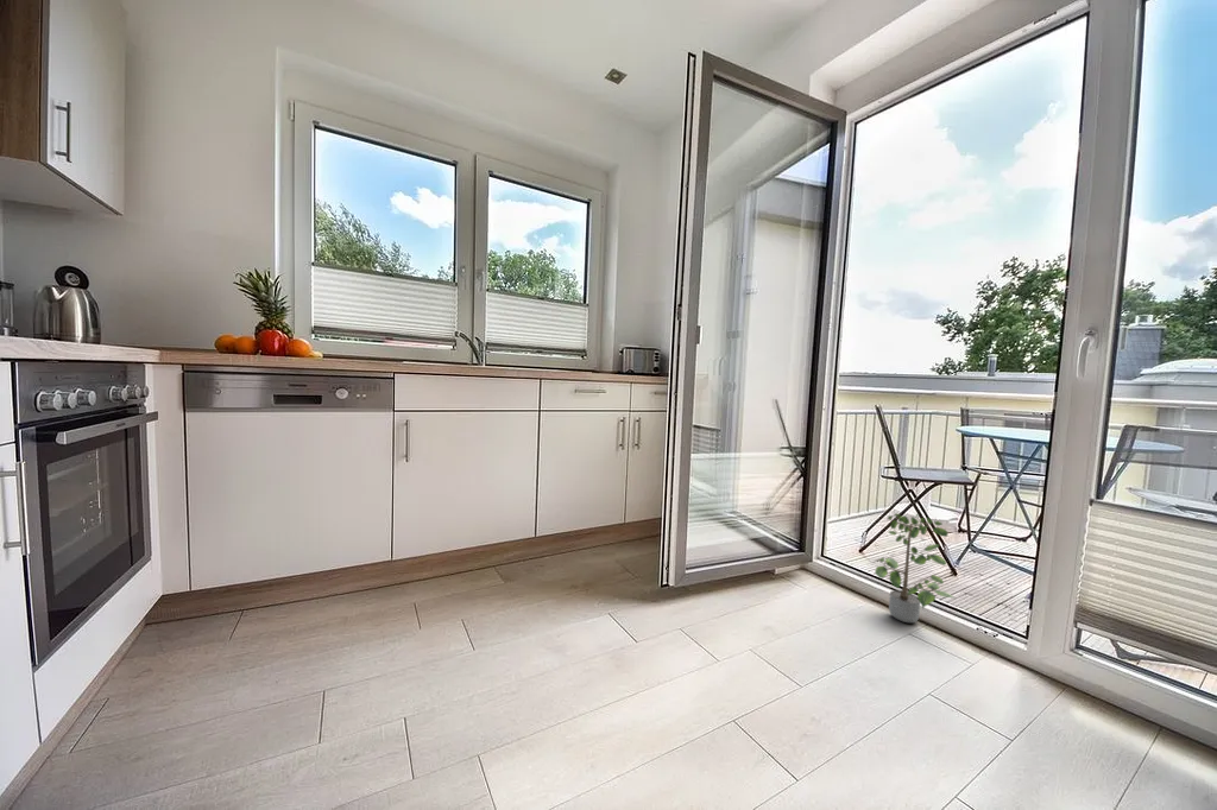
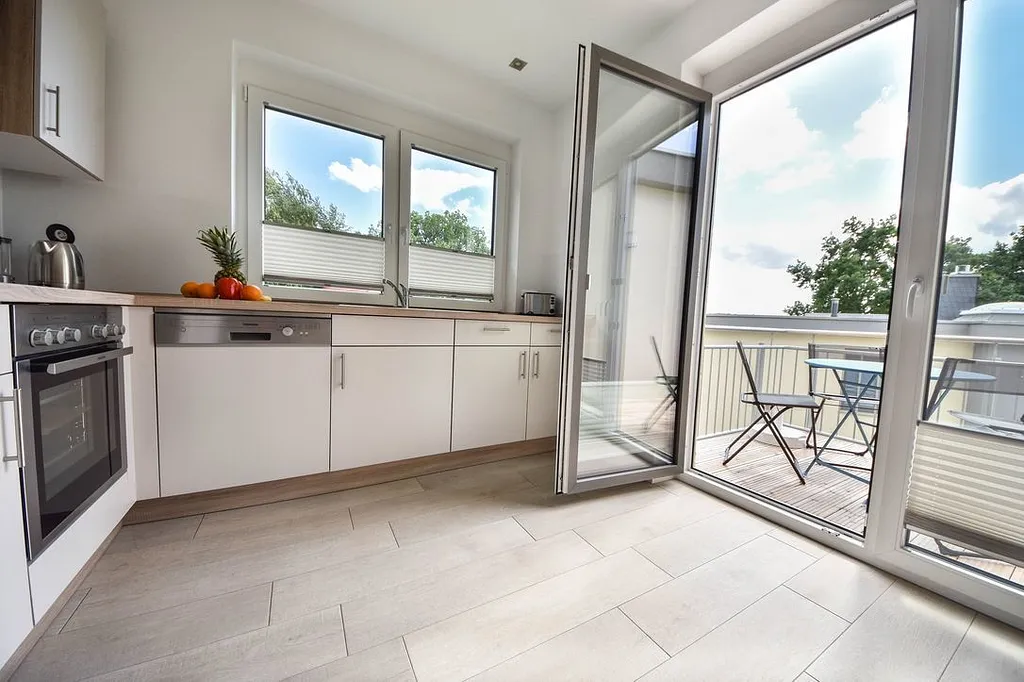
- potted plant [874,512,958,624]
